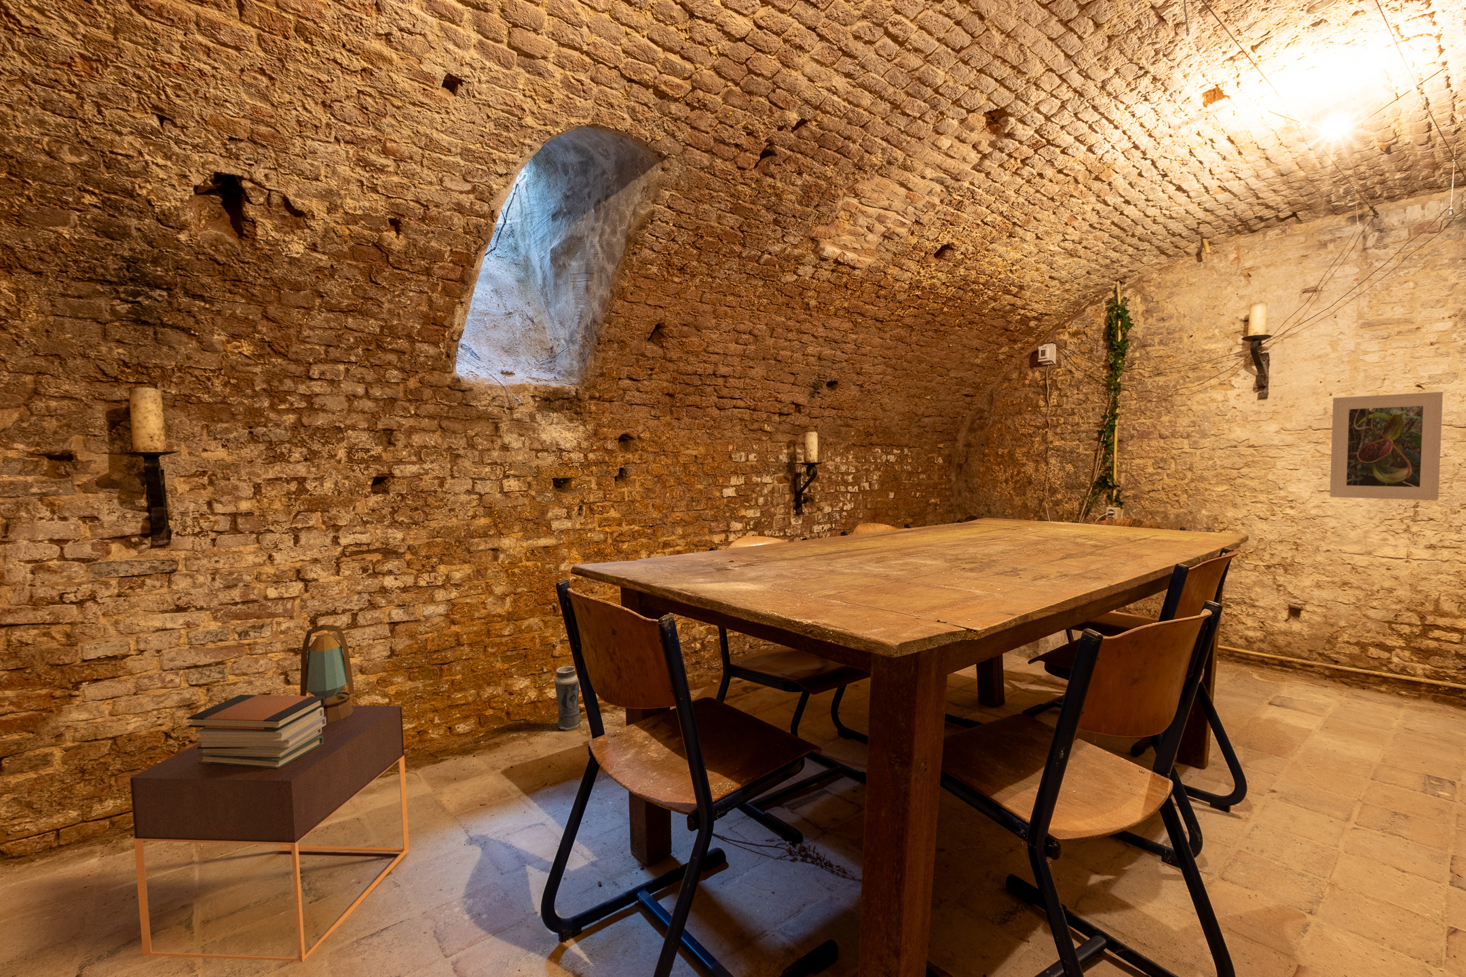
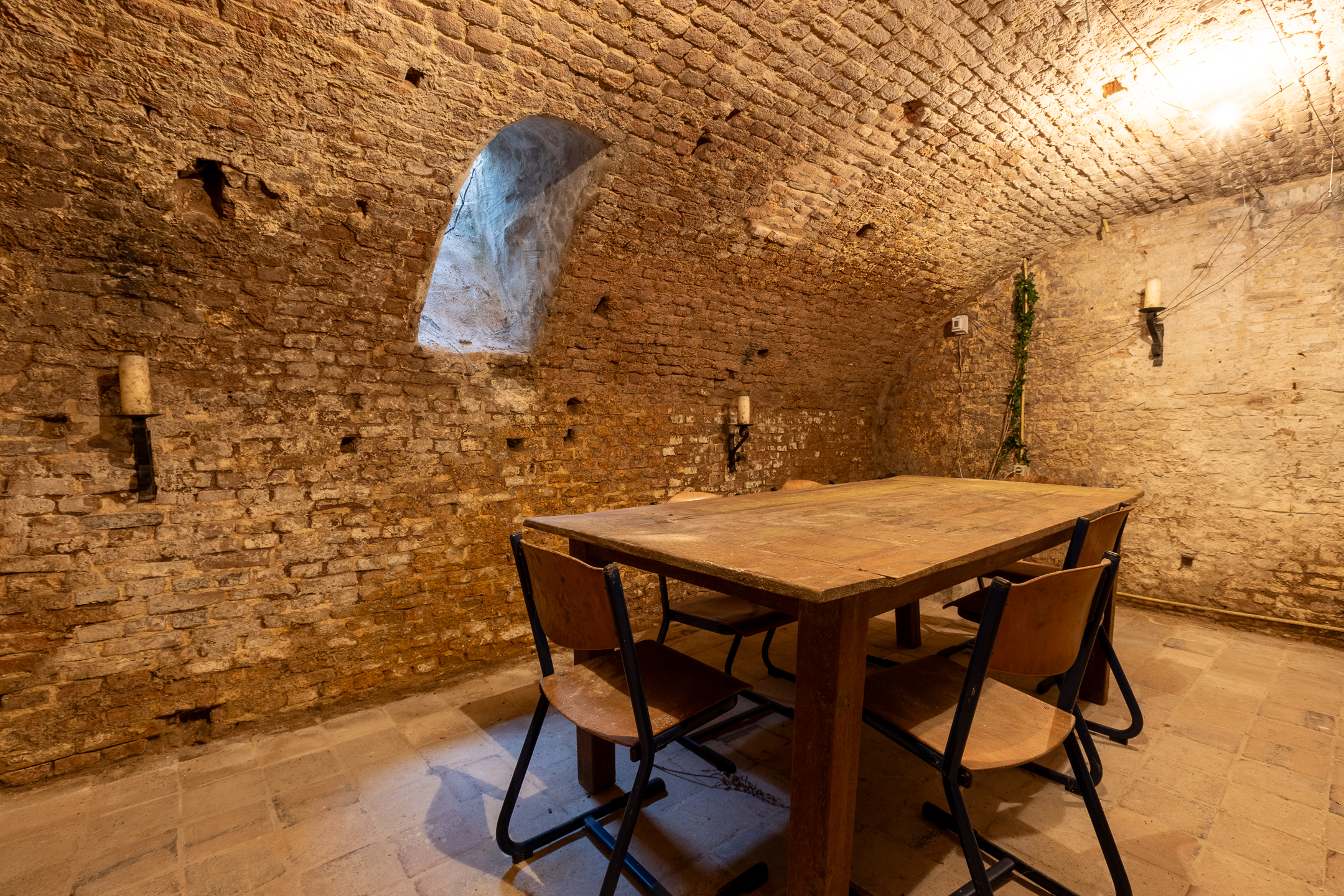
- book stack [185,695,326,769]
- vase [554,665,581,732]
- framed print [1330,391,1443,500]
- lantern [299,624,355,723]
- nightstand [129,704,410,963]
